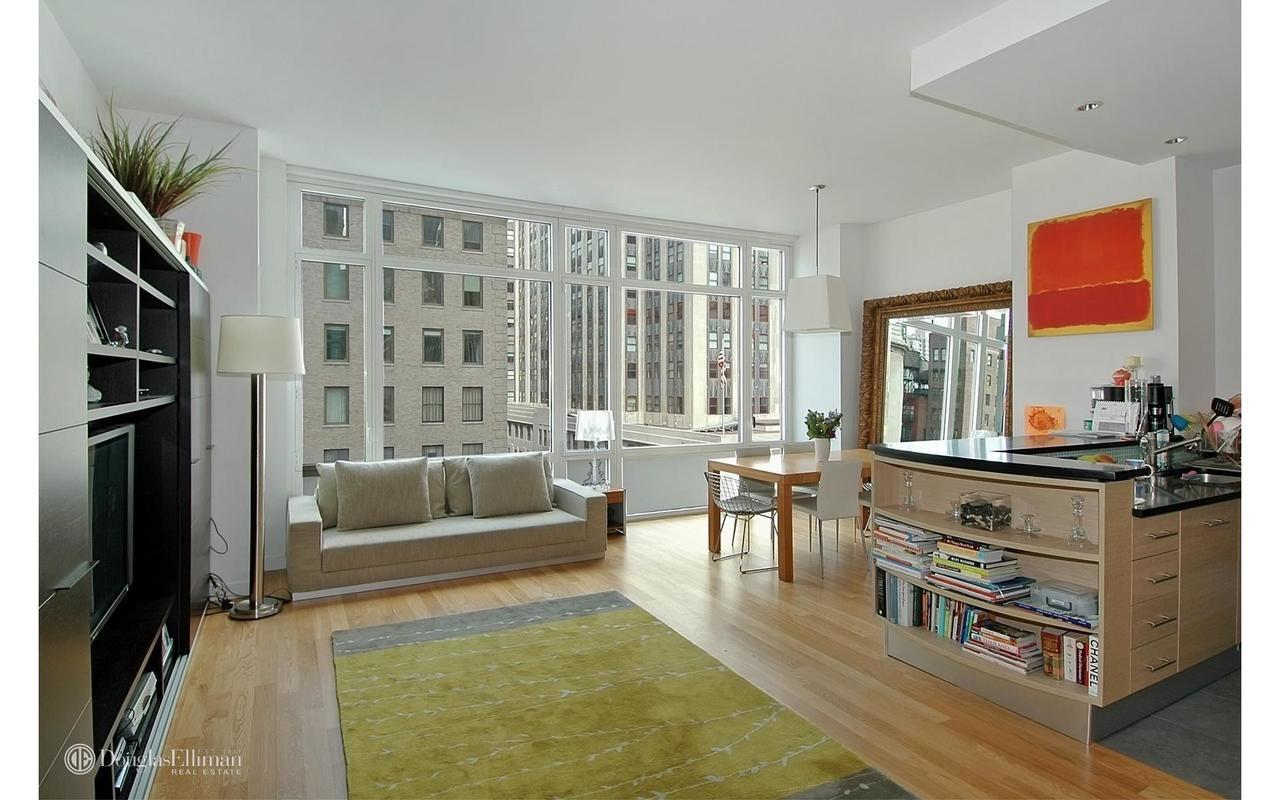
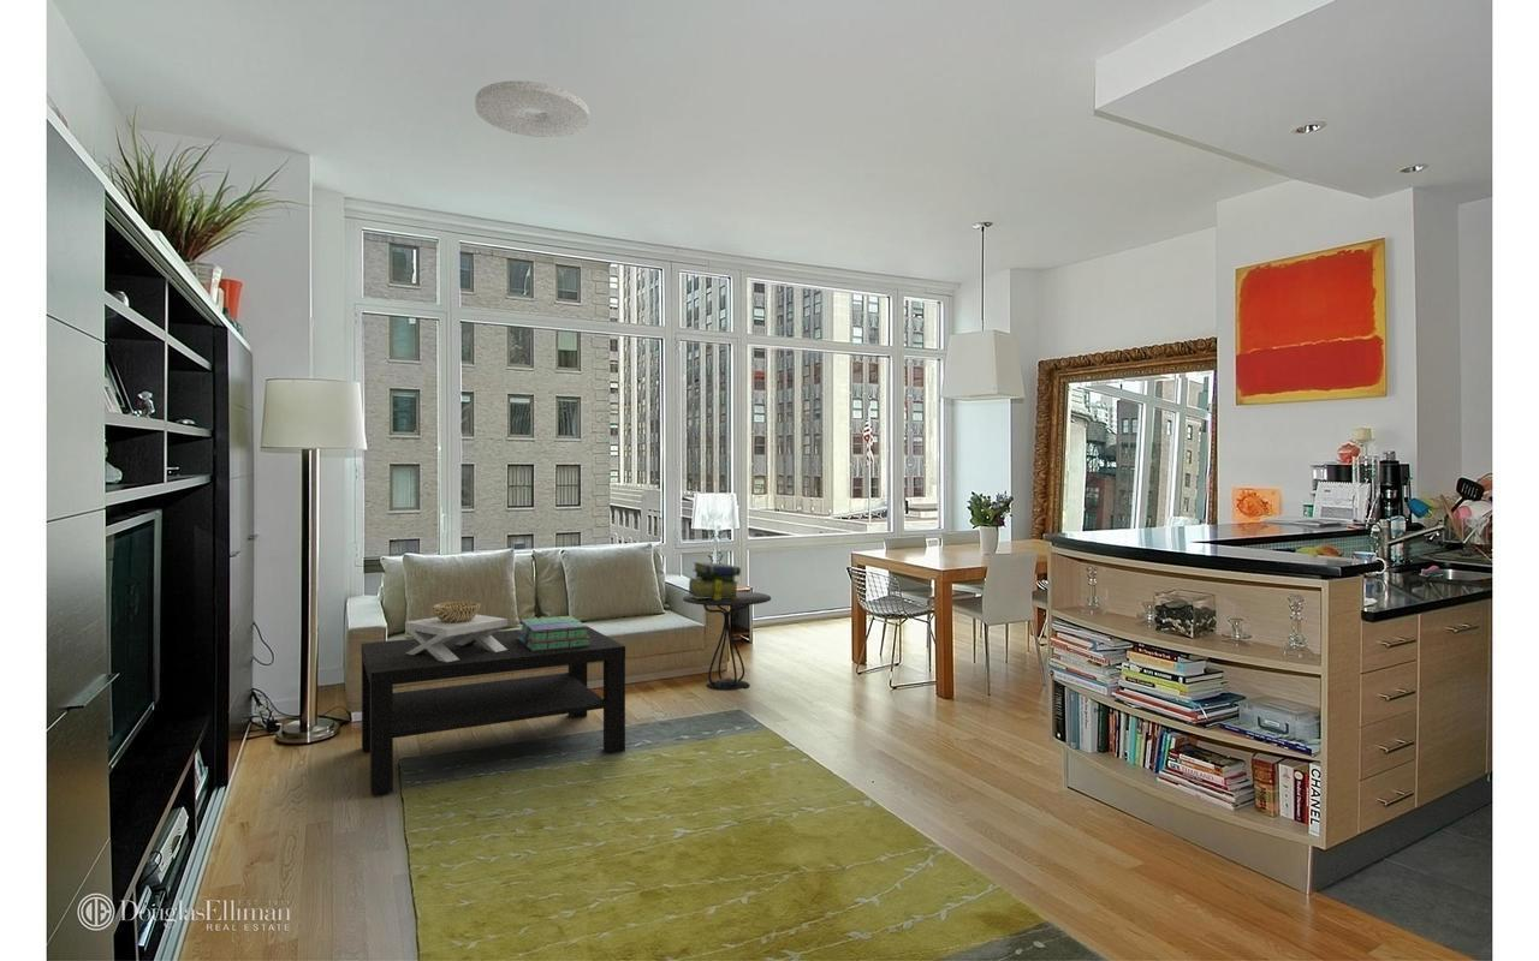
+ coffee table [361,625,626,795]
+ stack of books [518,615,592,651]
+ stack of books [688,561,742,599]
+ decorative bowl [404,601,509,662]
+ ceiling light [474,79,590,138]
+ side table [682,590,772,692]
